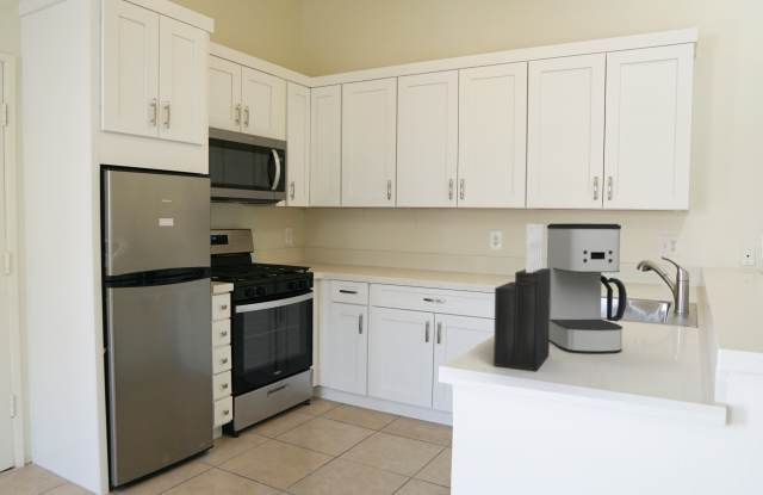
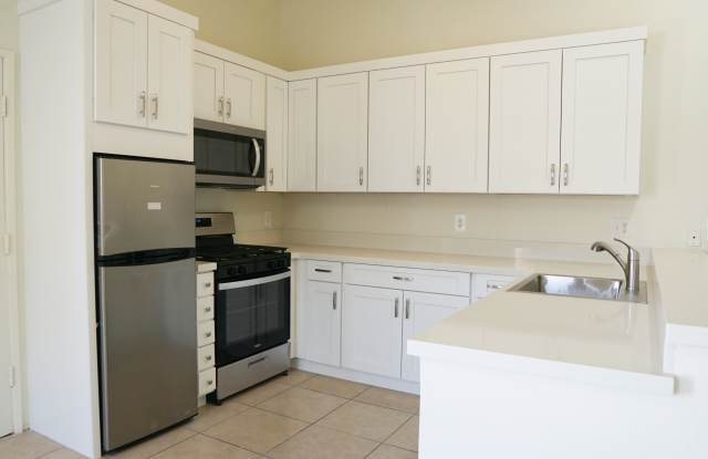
- knife block [492,223,551,372]
- coffee maker [546,222,628,354]
